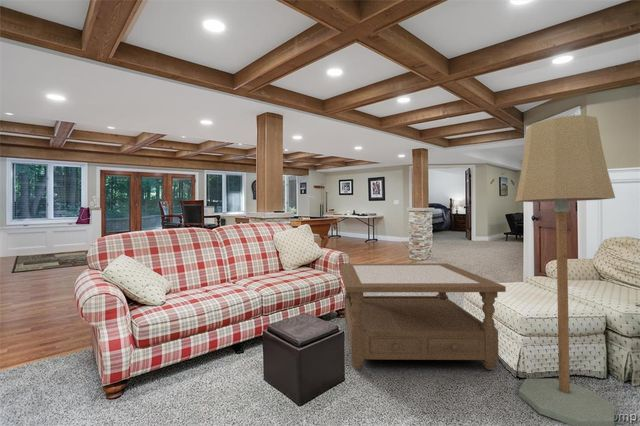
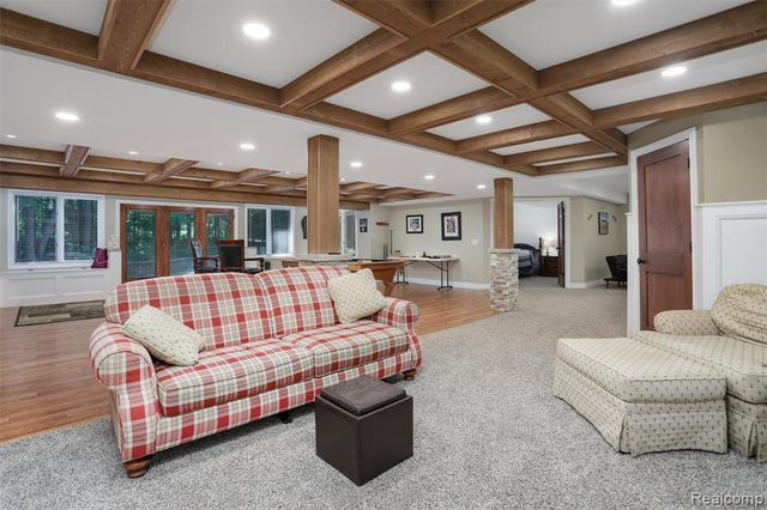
- floor lamp [514,114,616,426]
- coffee table [339,262,507,371]
